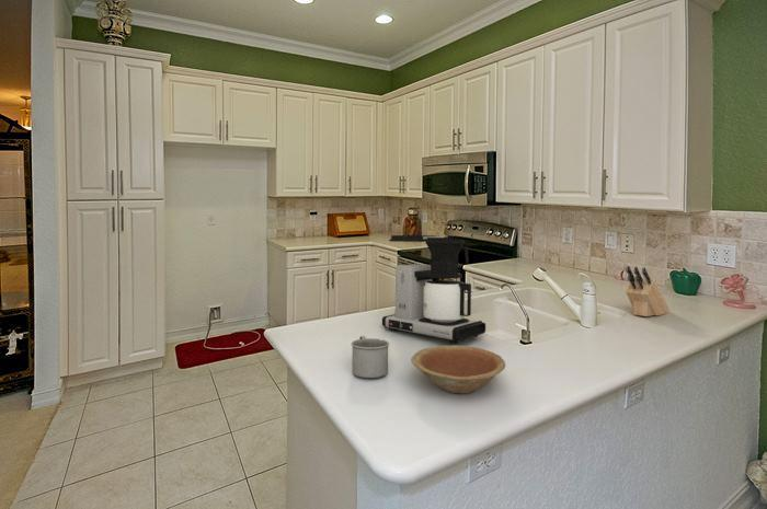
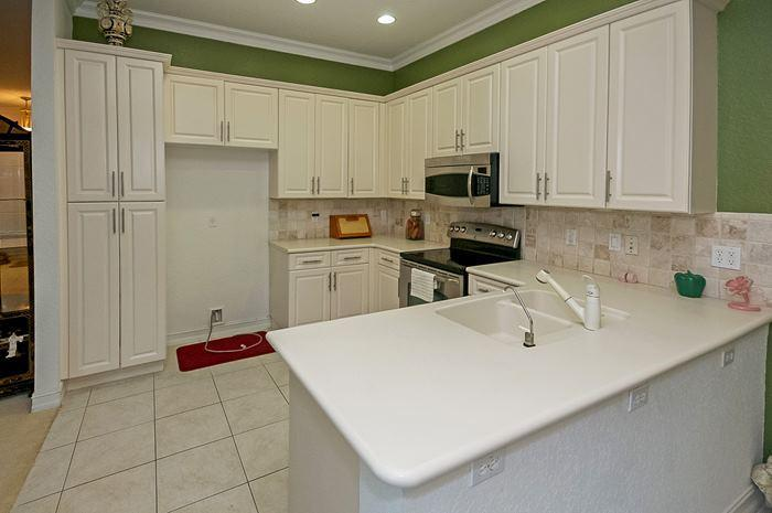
- bowl [410,345,506,394]
- mug [351,335,390,379]
- knife block [625,265,671,317]
- coffee maker [381,234,486,345]
